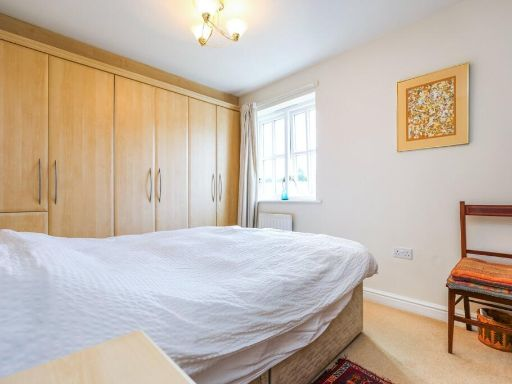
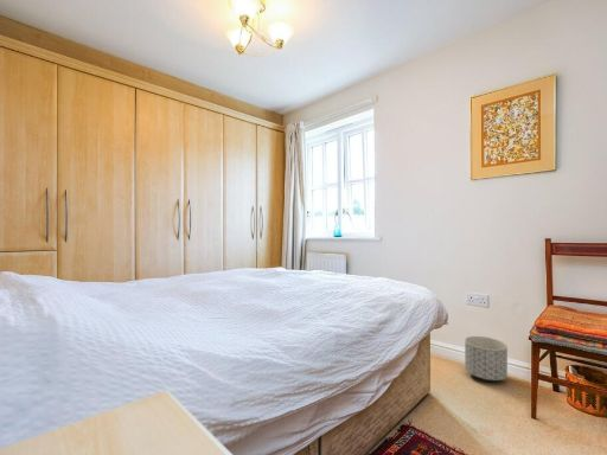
+ planter [464,335,509,383]
